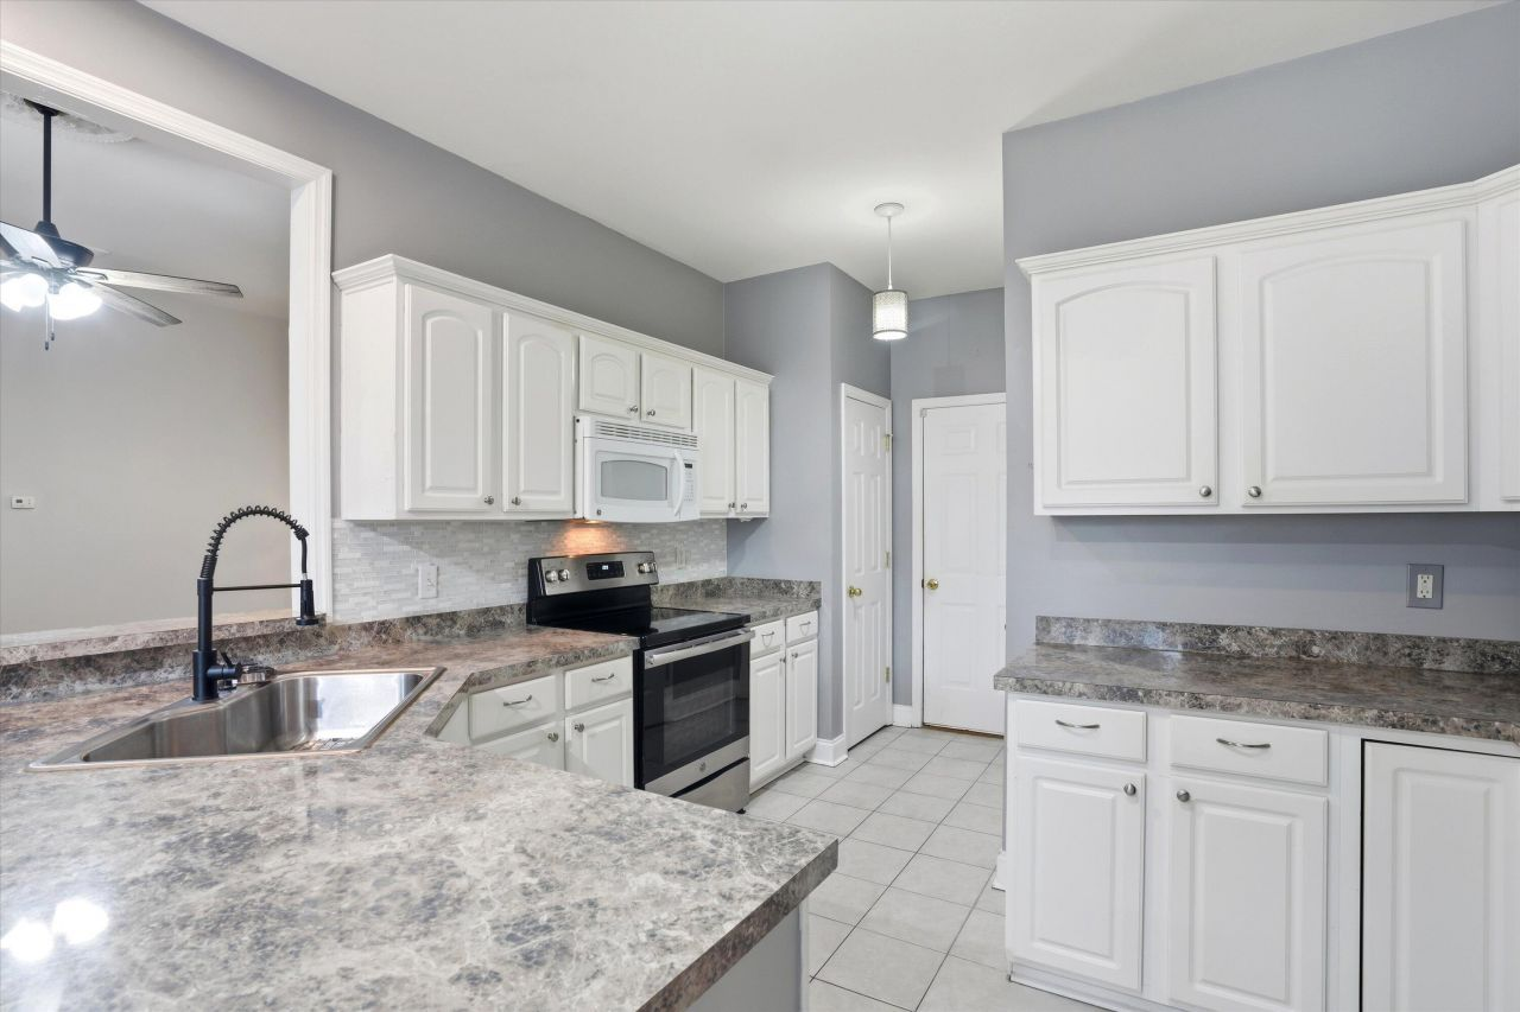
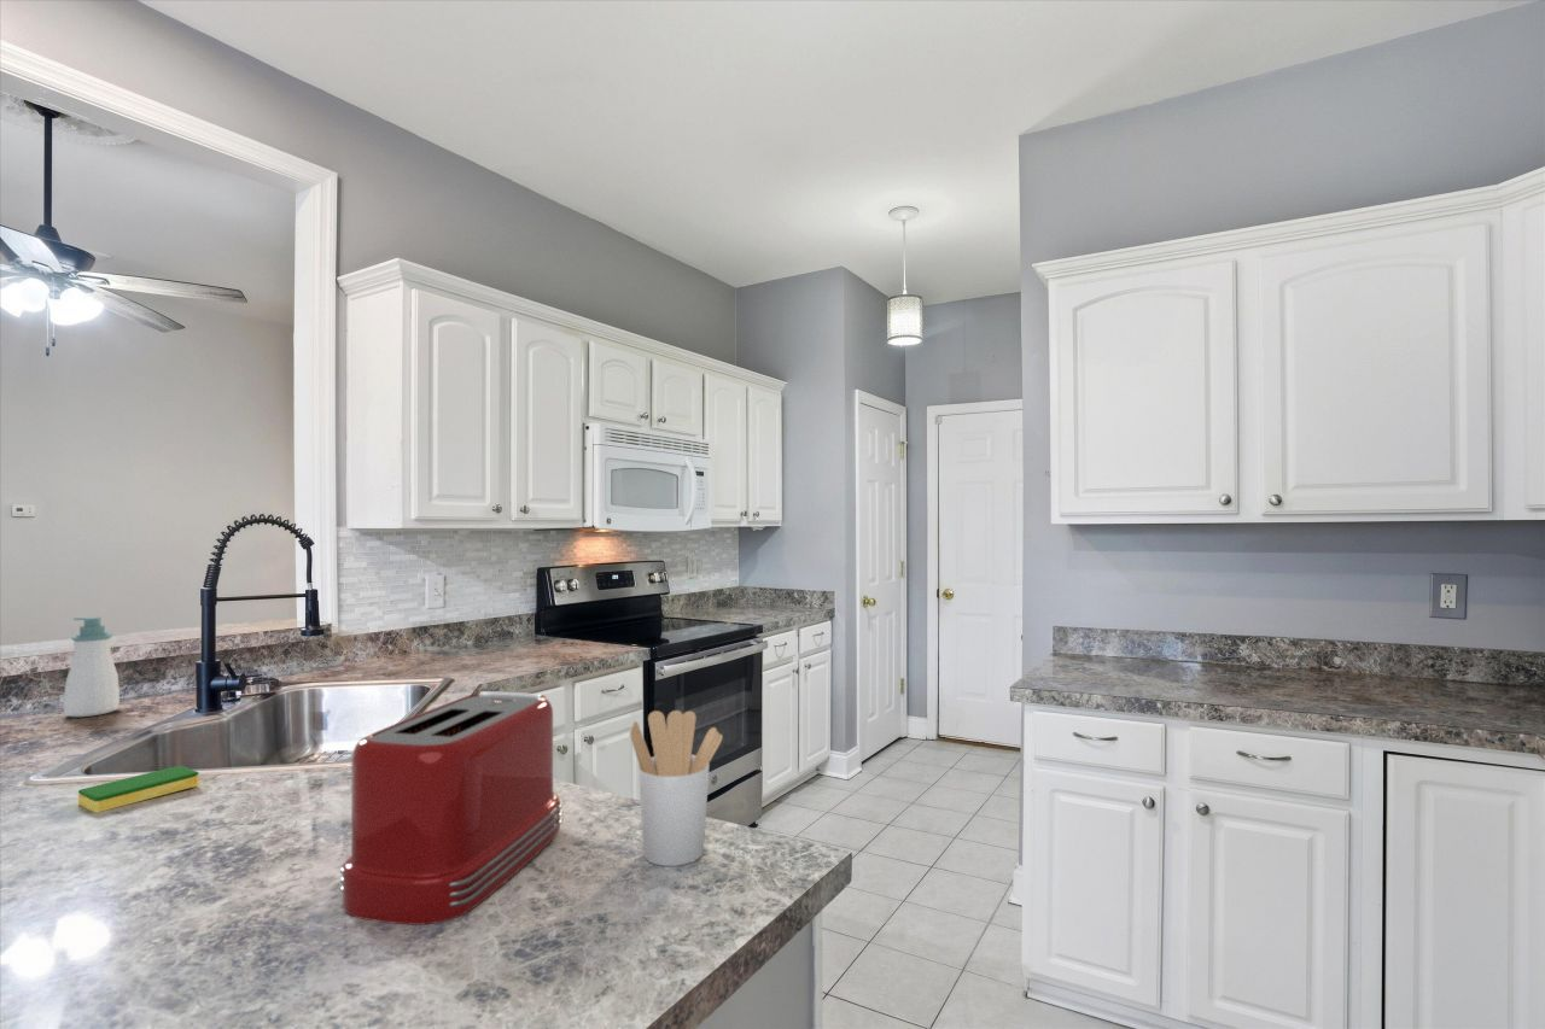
+ soap bottle [63,615,121,718]
+ toaster [339,690,564,926]
+ utensil holder [629,709,724,867]
+ dish sponge [77,765,200,813]
